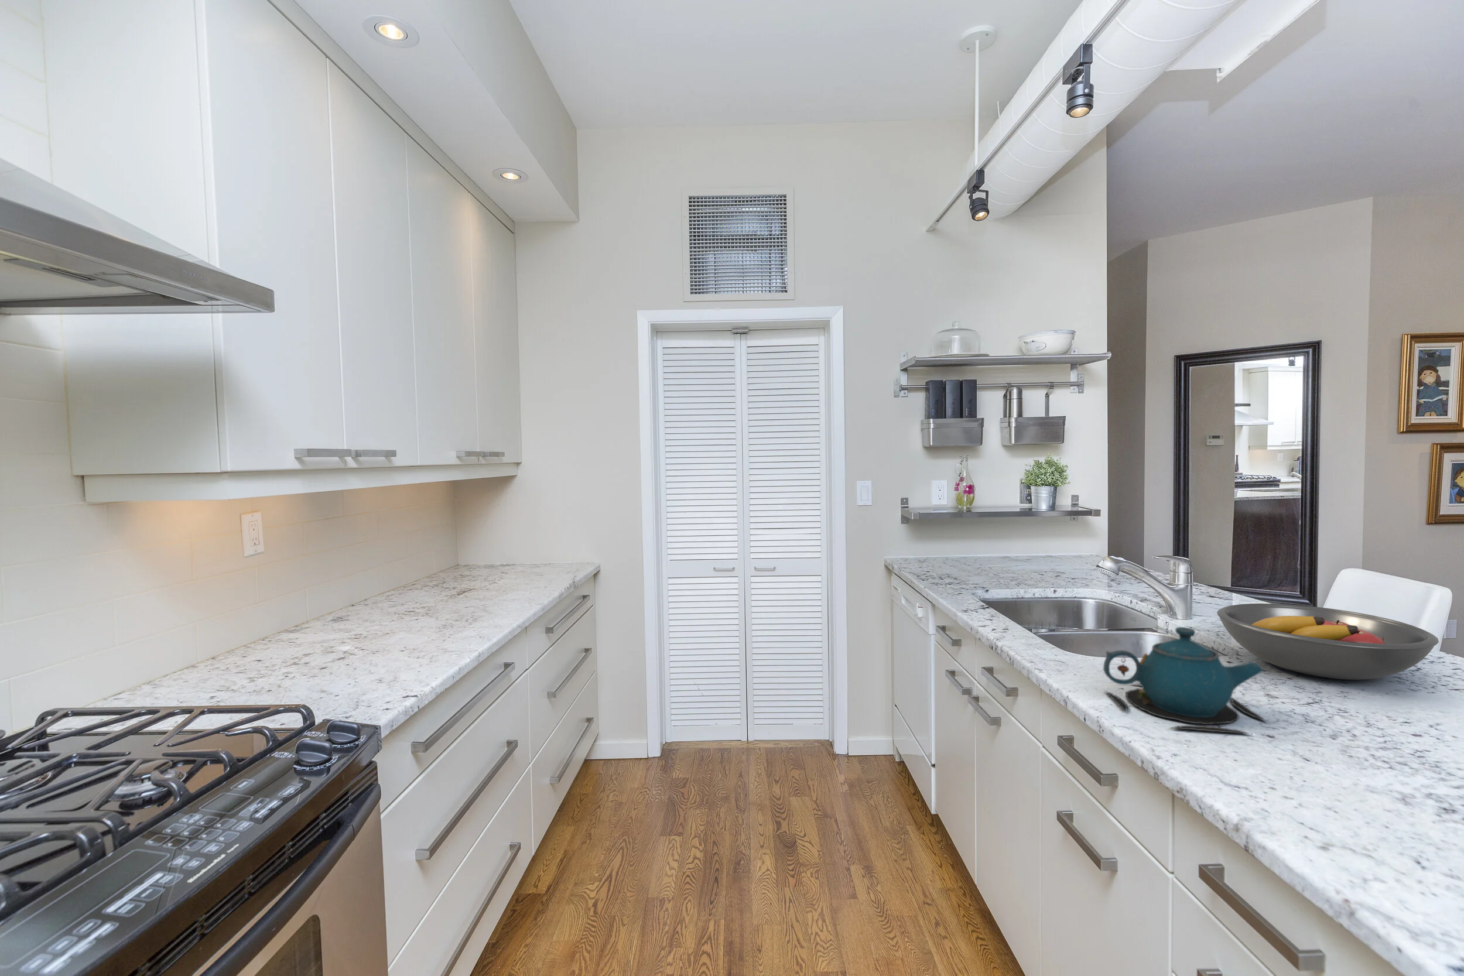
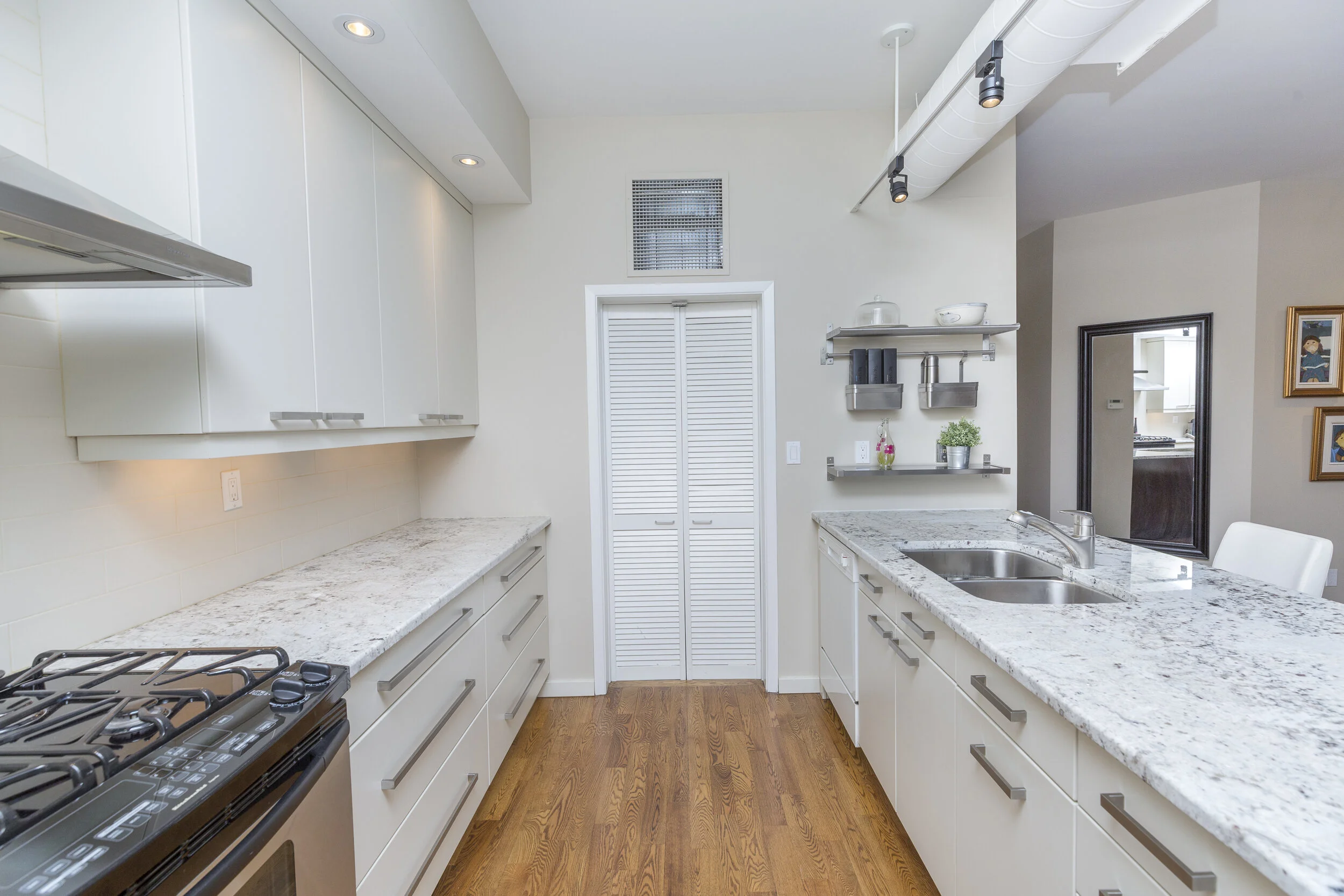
- fruit bowl [1217,603,1439,681]
- teapot [1102,626,1270,735]
